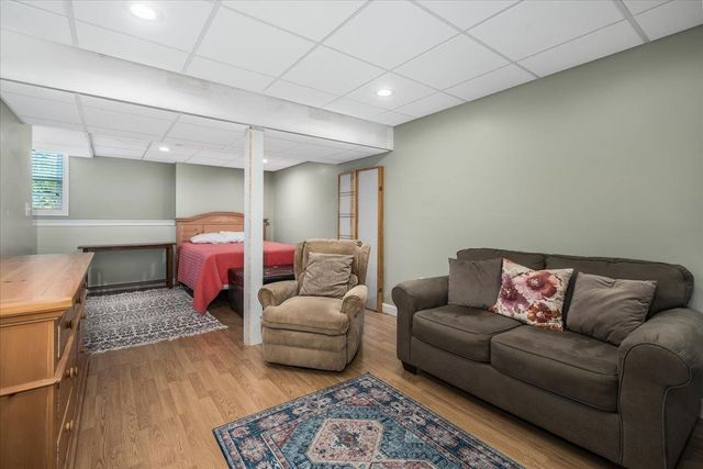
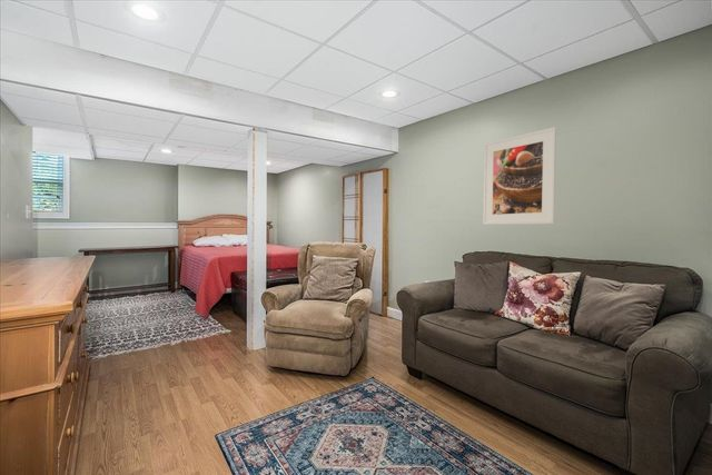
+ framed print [482,126,557,226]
